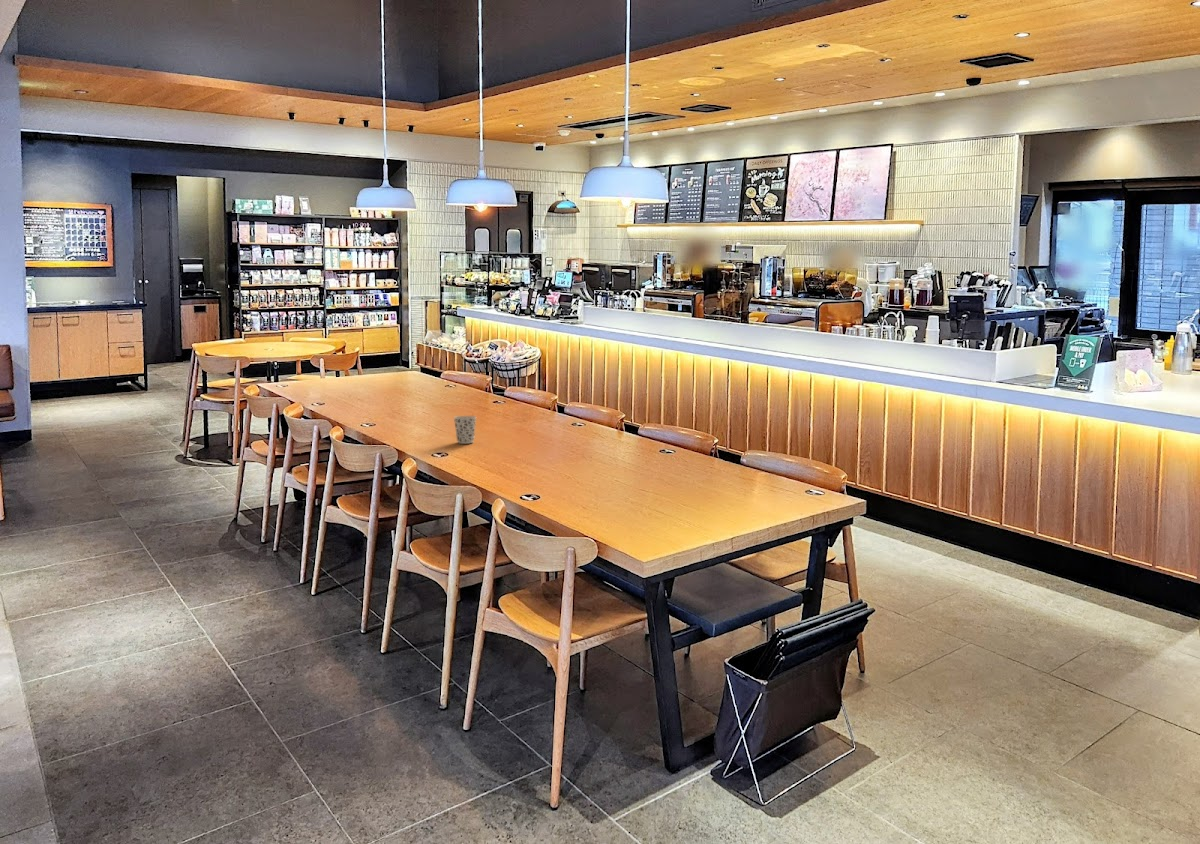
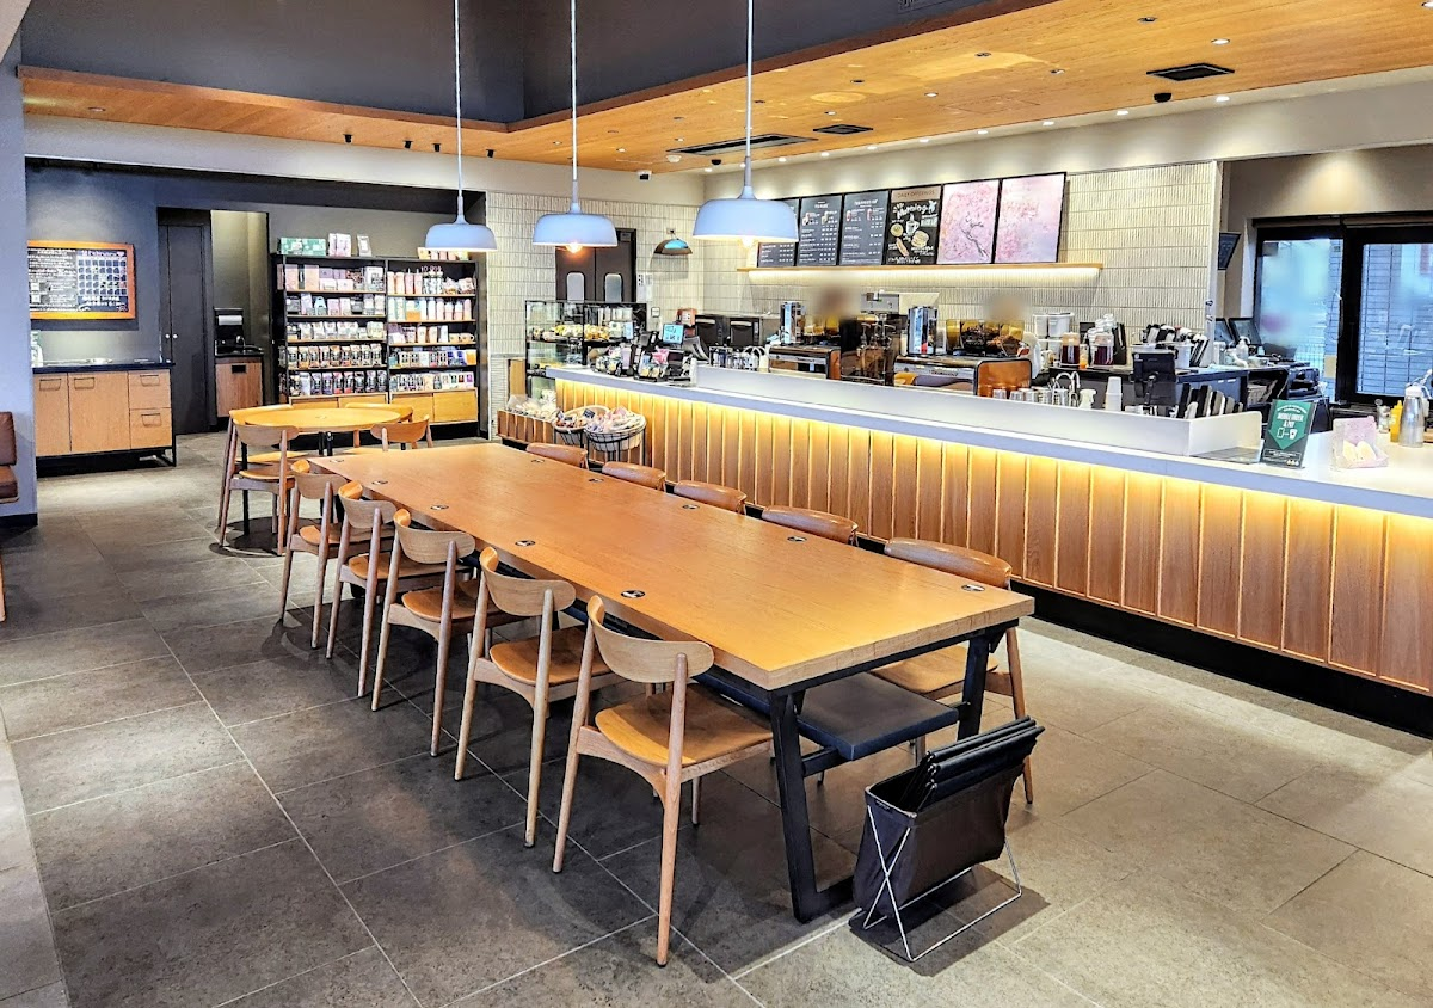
- cup [453,415,477,445]
